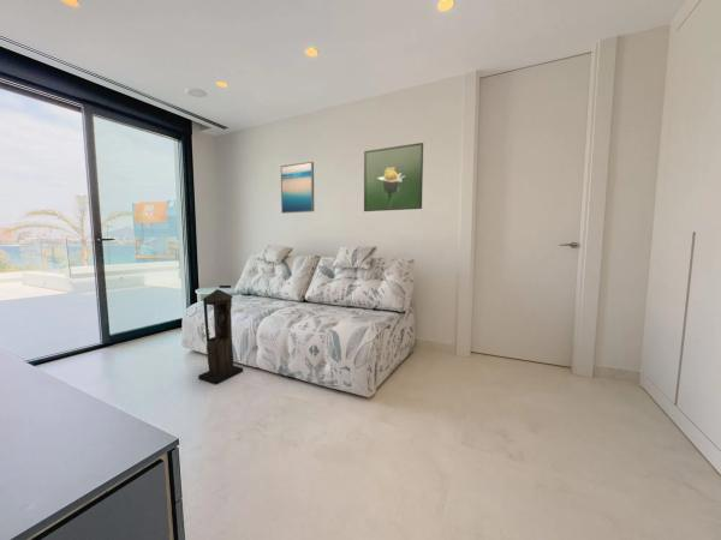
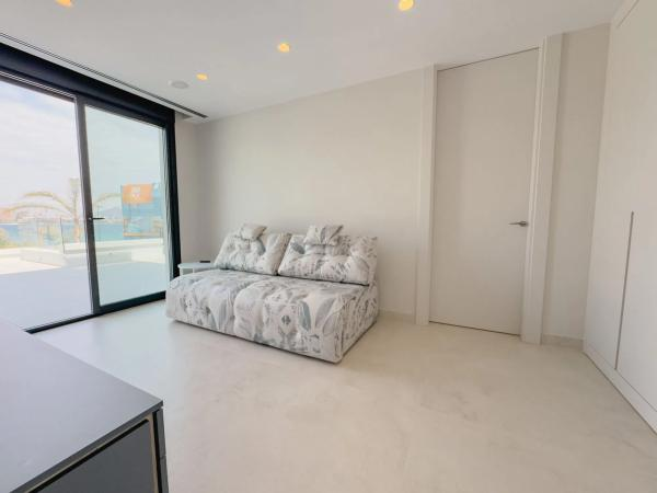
- wall art [280,161,315,215]
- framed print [363,142,424,212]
- lantern [197,288,244,385]
